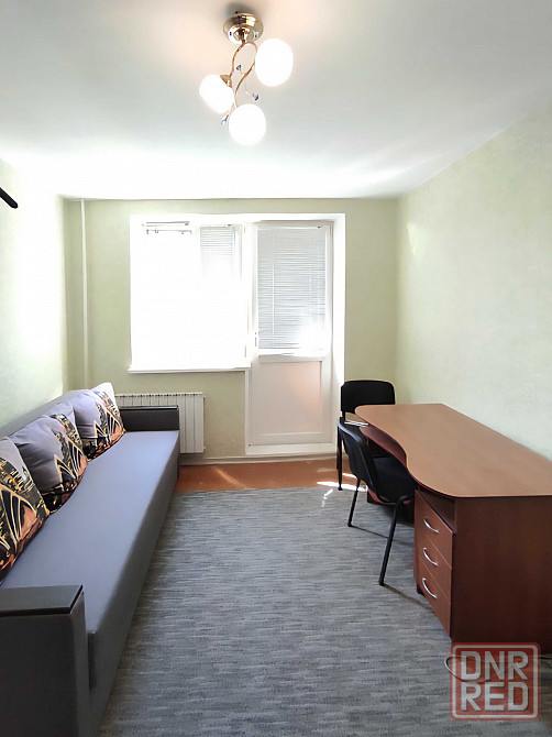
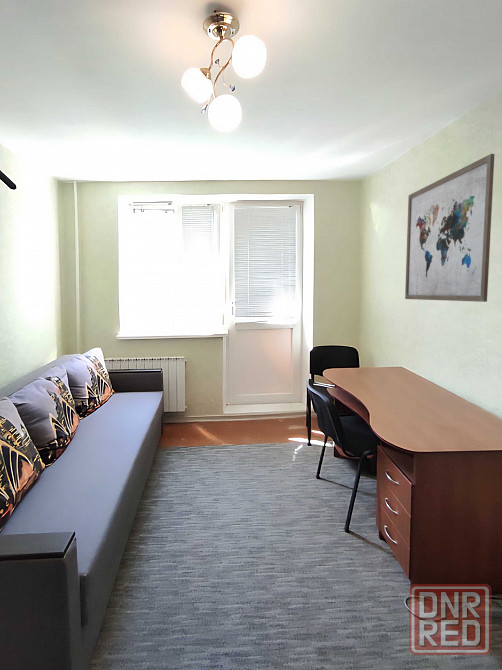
+ wall art [404,153,496,303]
